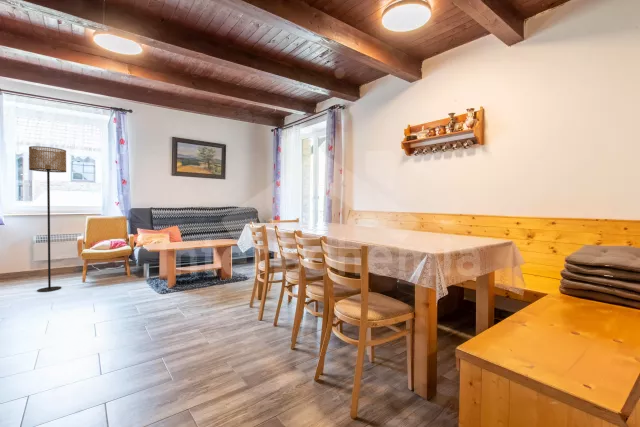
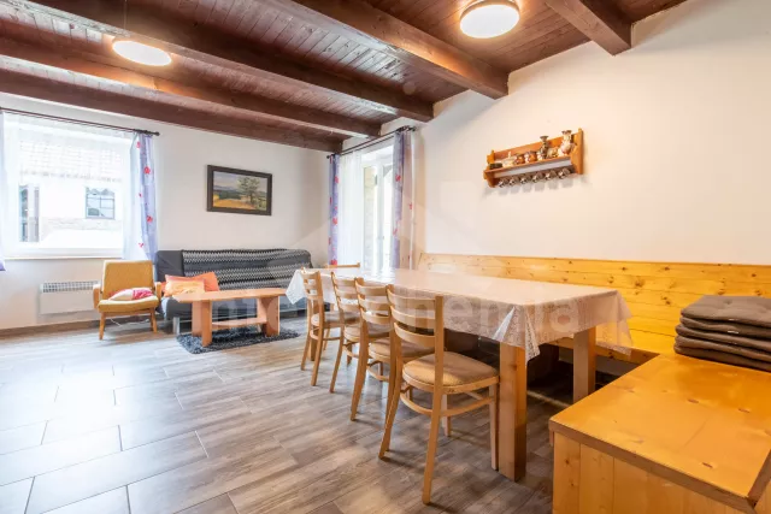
- floor lamp [28,145,67,293]
